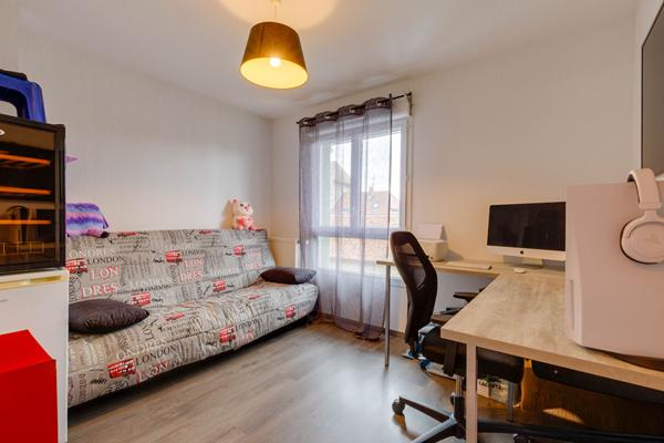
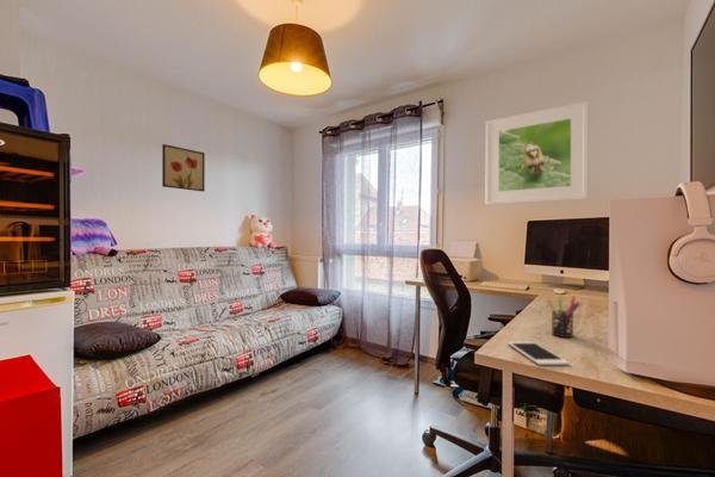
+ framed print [484,100,590,206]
+ cell phone [506,341,571,366]
+ pen holder [546,296,582,339]
+ wall art [161,143,206,193]
